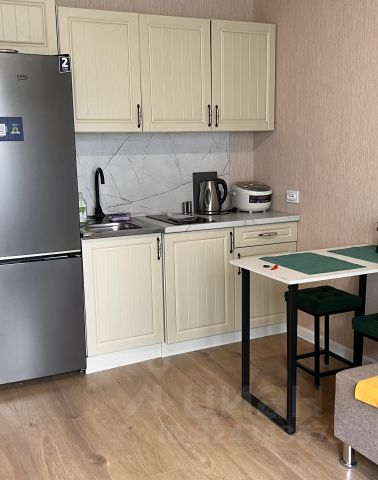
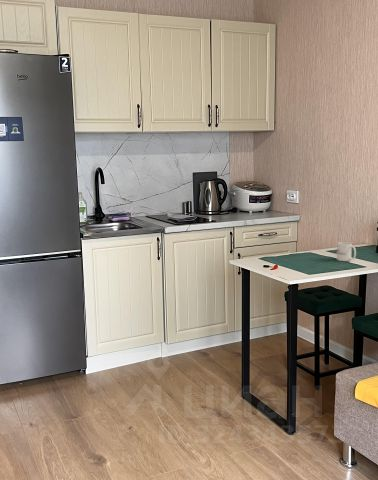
+ mug [336,241,357,262]
